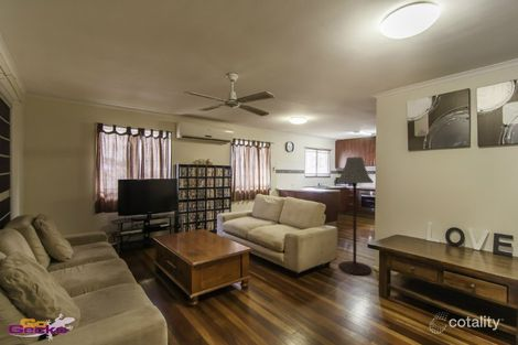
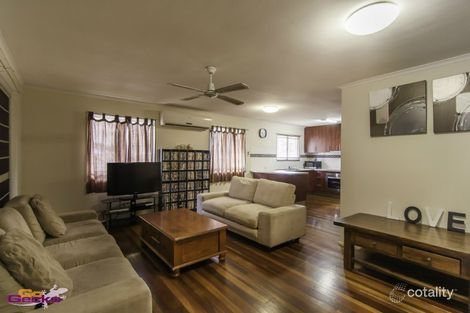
- floor lamp [335,157,375,277]
